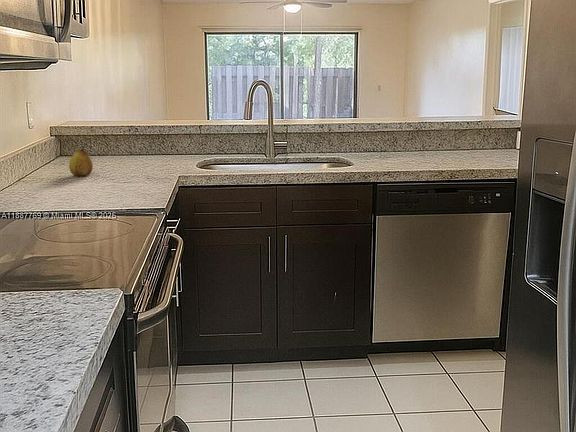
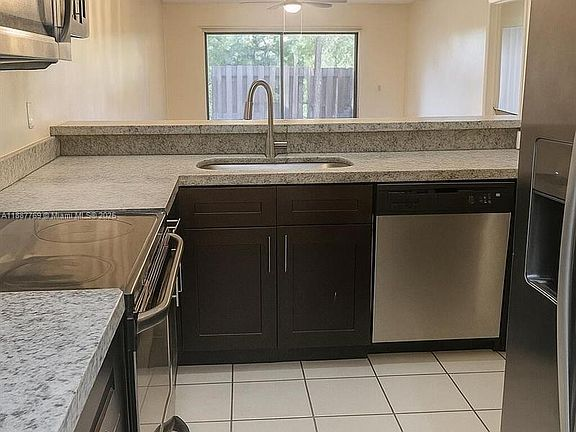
- fruit [68,145,94,177]
